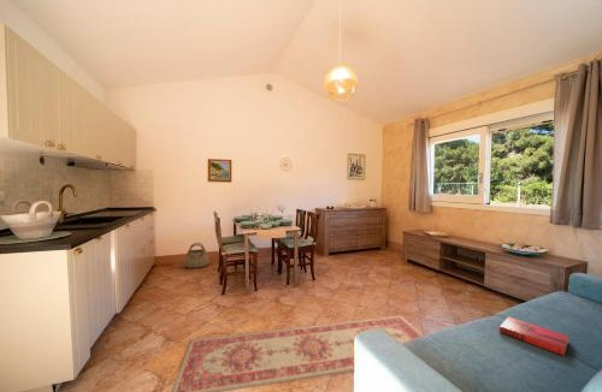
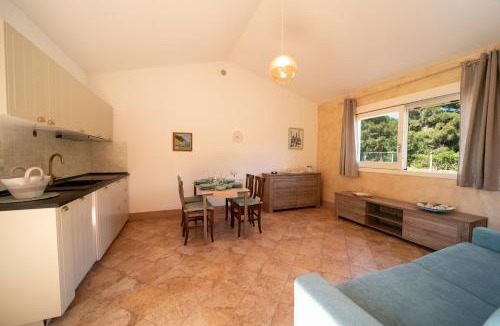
- hardback book [498,316,569,357]
- rug [170,315,425,392]
- basket [183,242,211,269]
